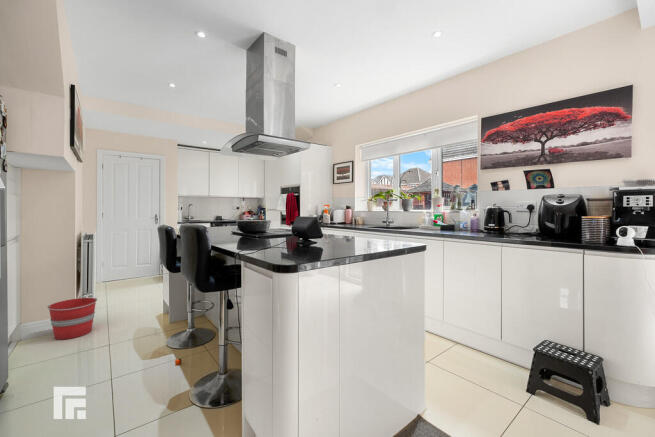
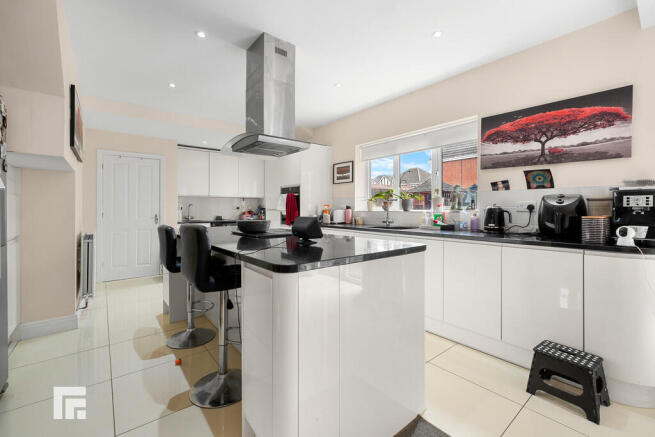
- bucket [46,297,98,341]
